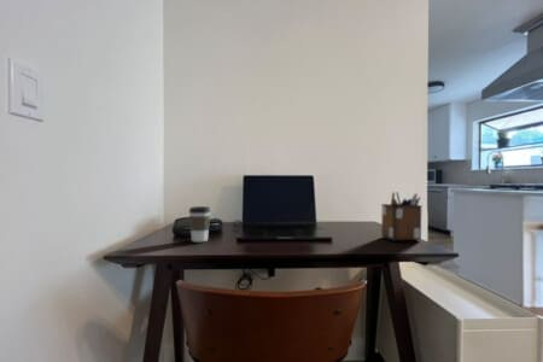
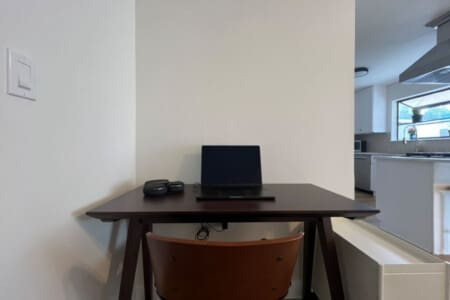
- coffee cup [188,205,211,243]
- desk organizer [380,191,422,241]
